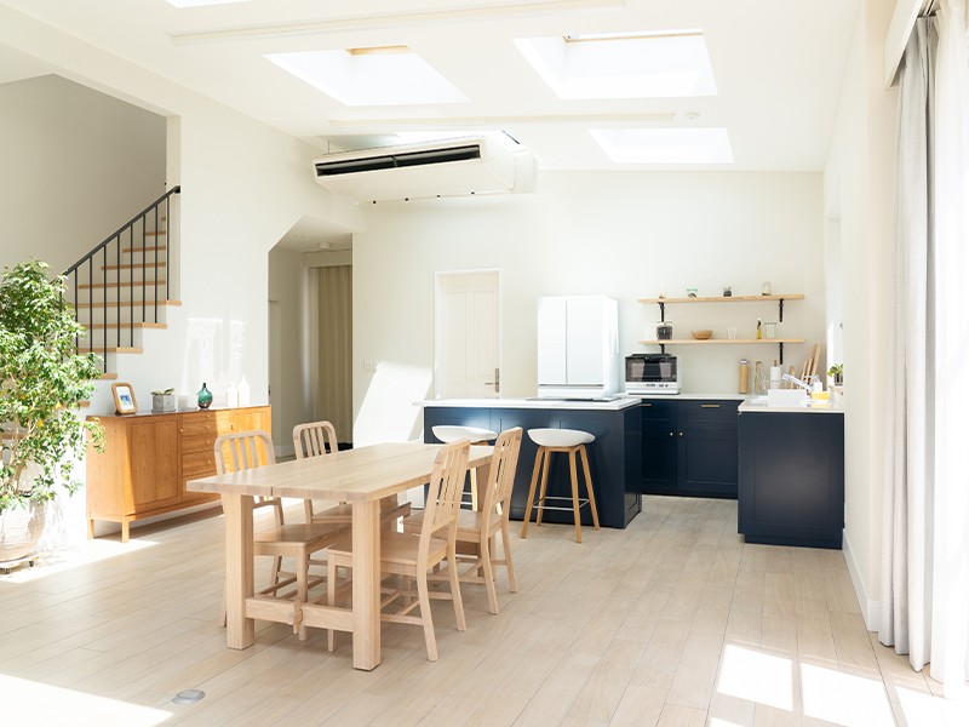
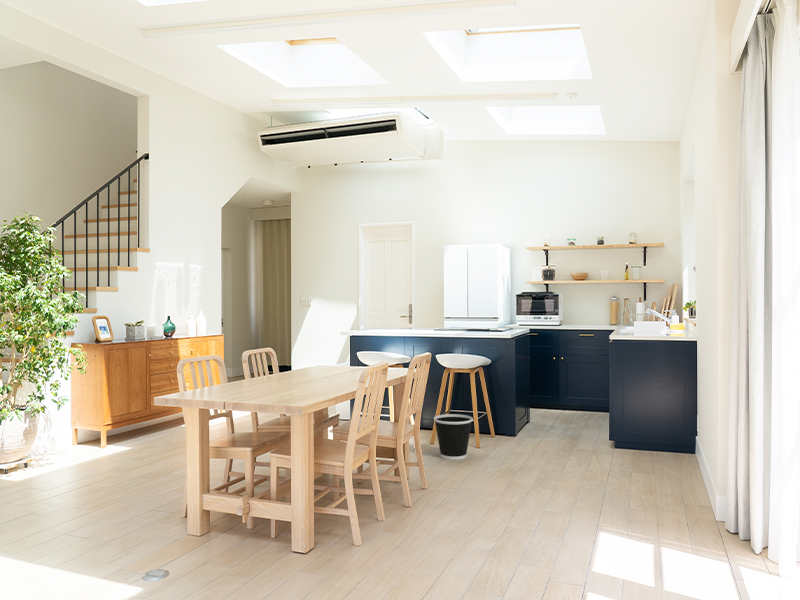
+ wastebasket [433,413,474,461]
